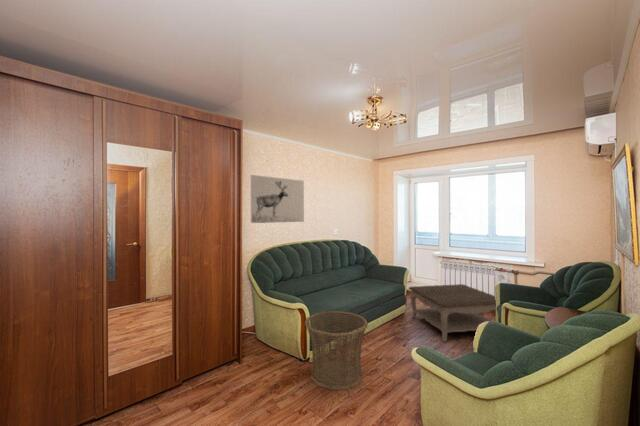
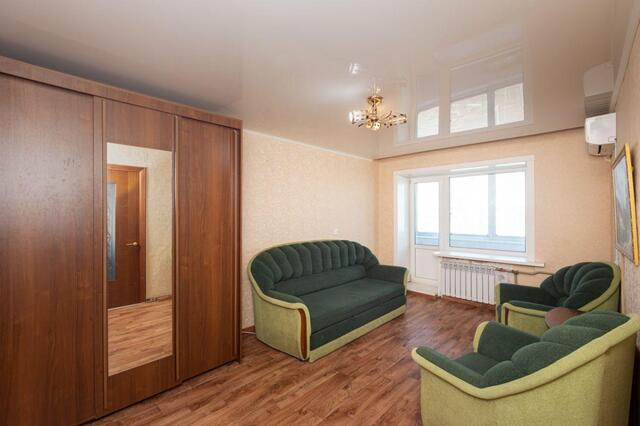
- wall art [250,174,305,224]
- basket [304,310,369,391]
- coffee table [407,283,497,343]
